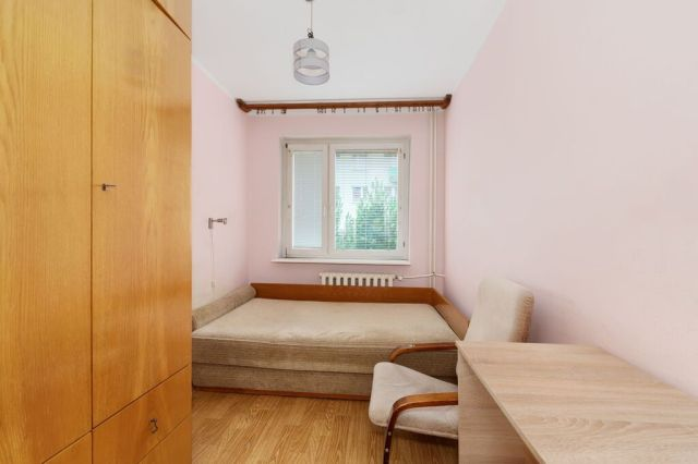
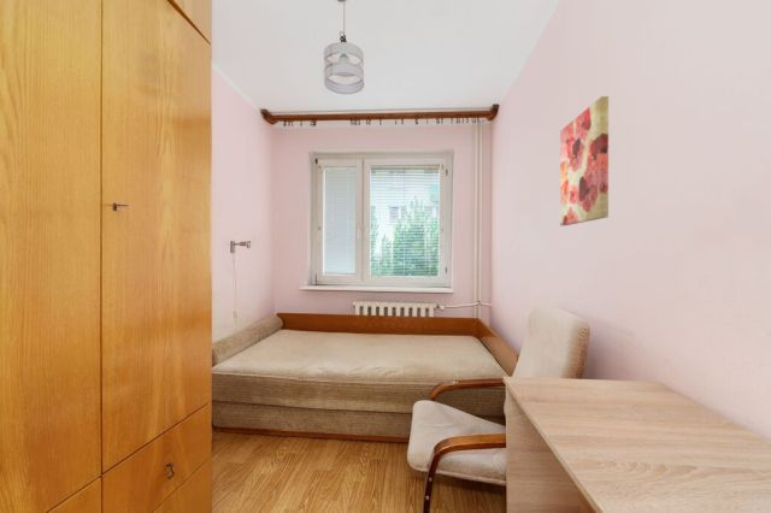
+ wall art [559,95,610,226]
